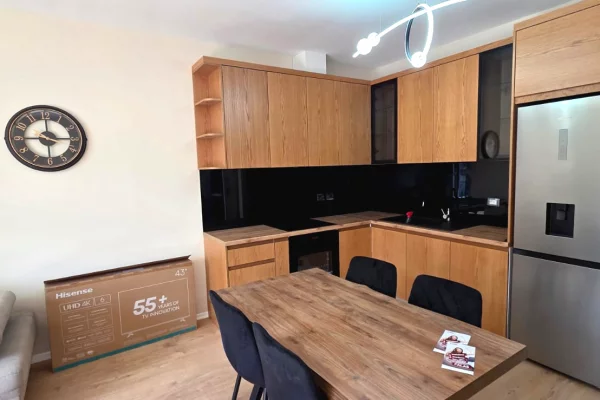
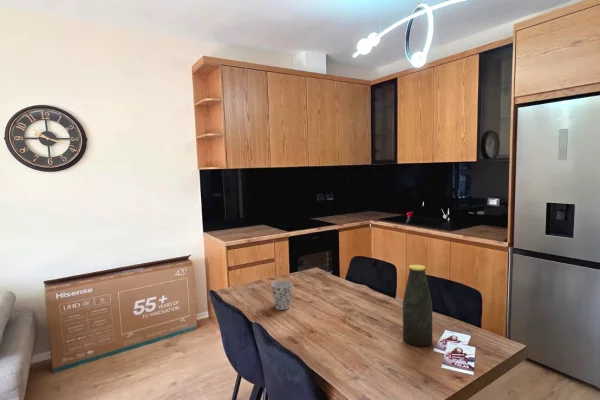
+ cup [270,280,293,311]
+ bottle [402,264,433,347]
